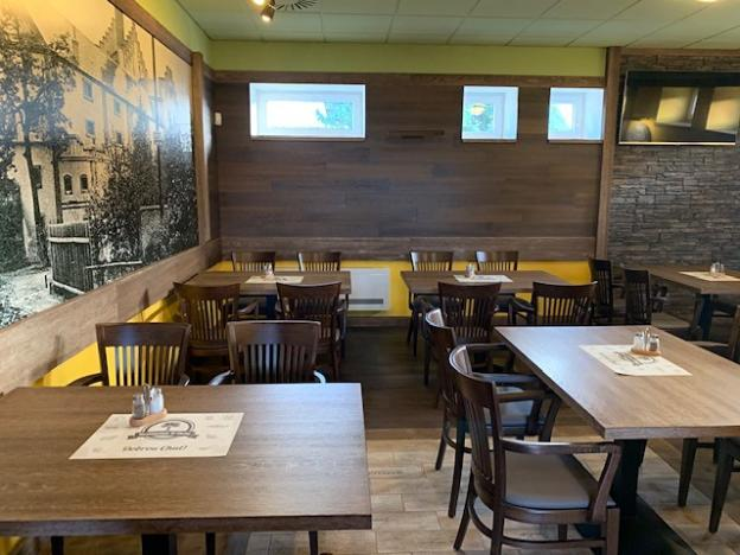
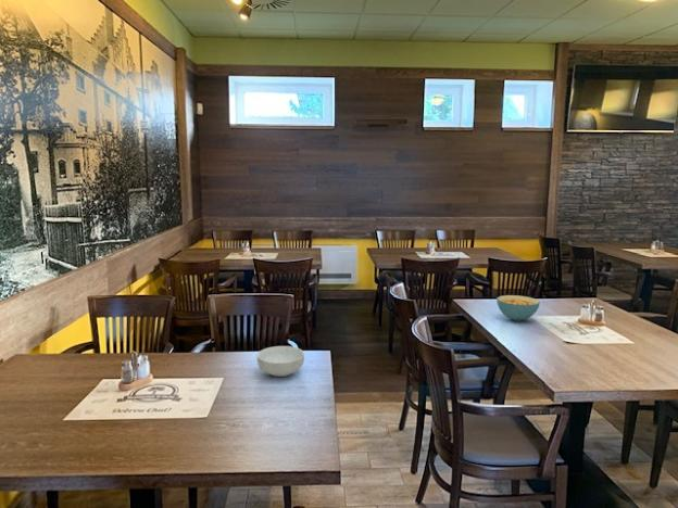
+ cereal bowl [495,294,541,322]
+ cereal bowl [256,345,305,378]
